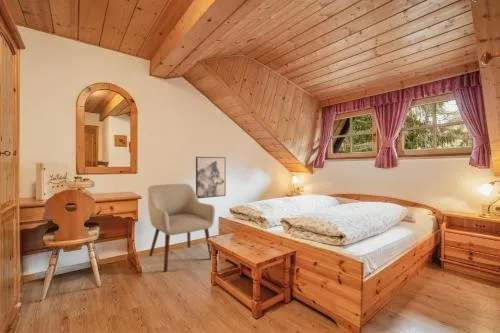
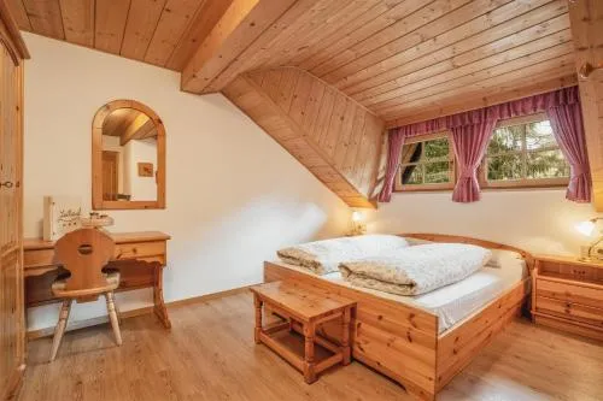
- wall art [195,156,227,199]
- chair [147,183,216,272]
